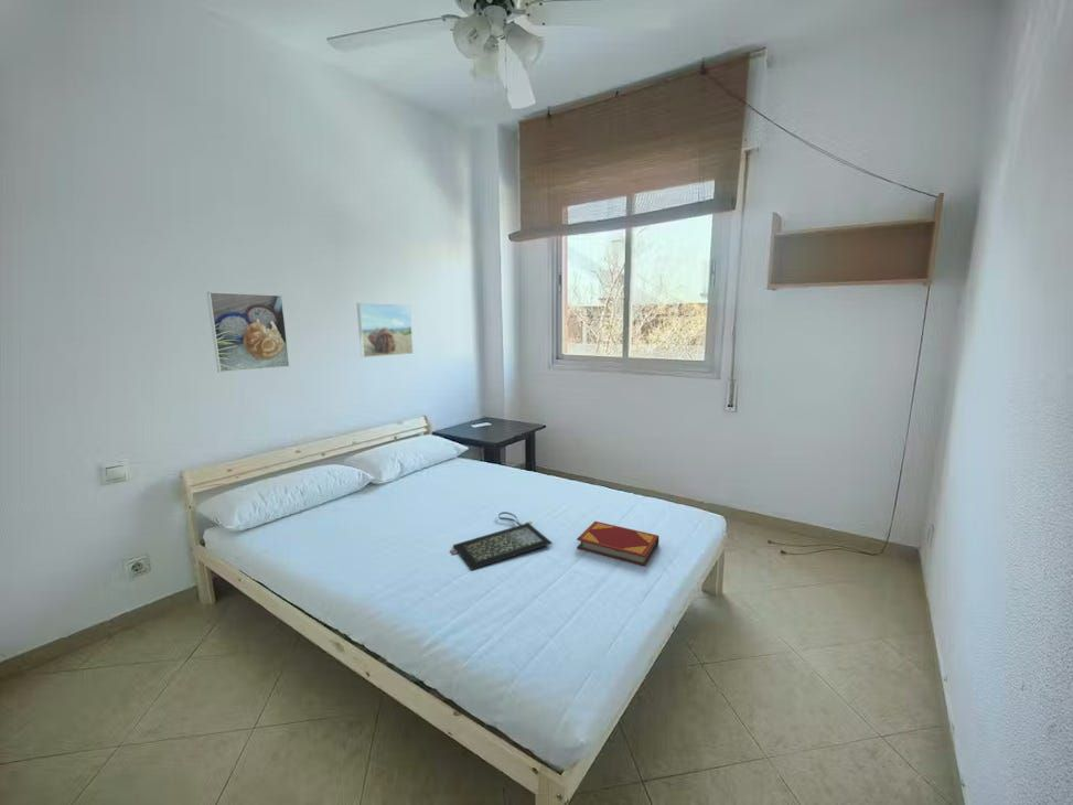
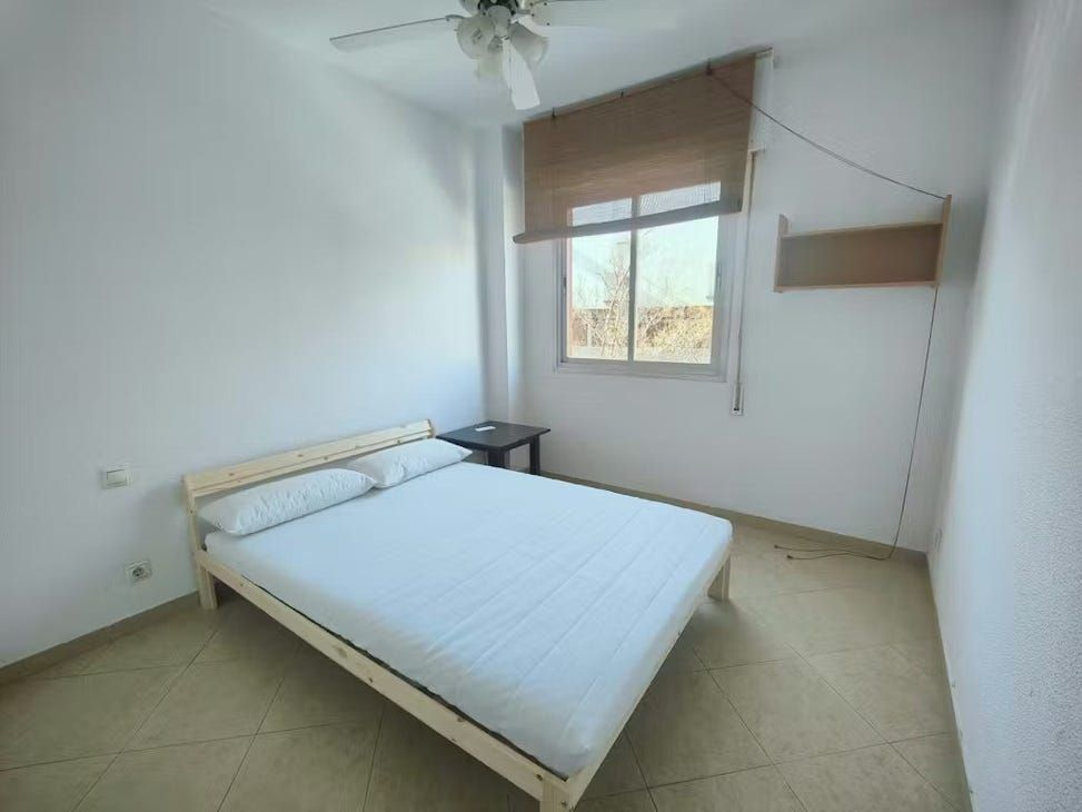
- hardback book [576,520,659,567]
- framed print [356,302,415,358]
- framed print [206,291,291,374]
- clutch bag [449,511,554,571]
